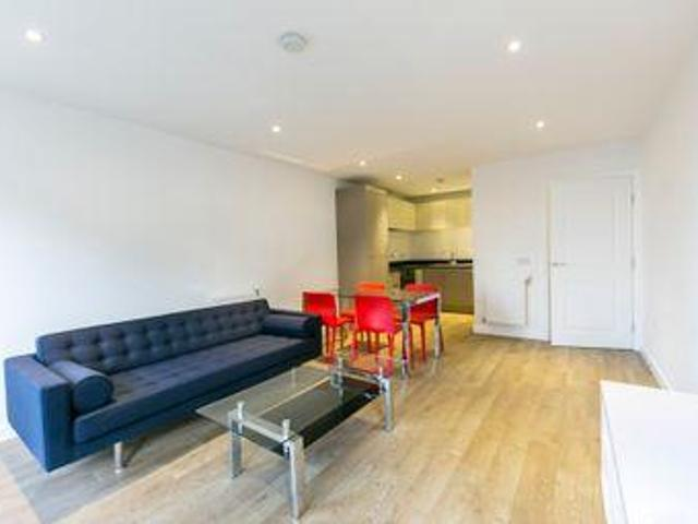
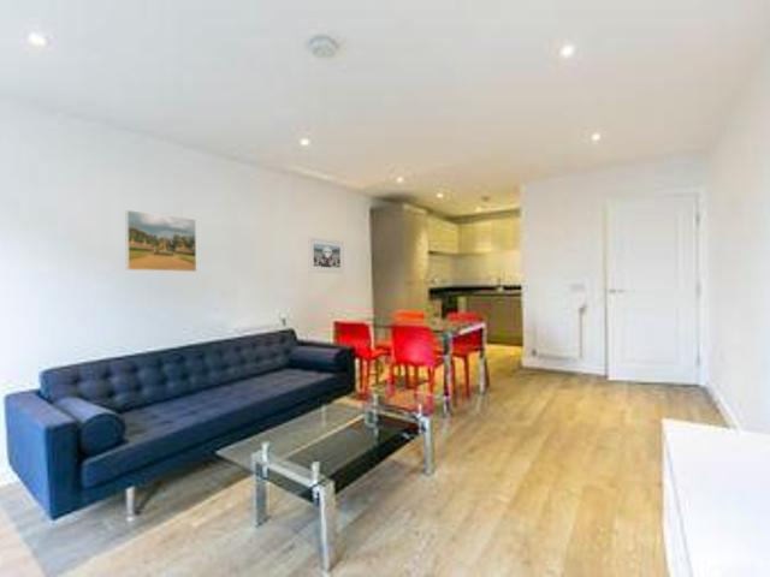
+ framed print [307,237,345,274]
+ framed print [124,209,197,273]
